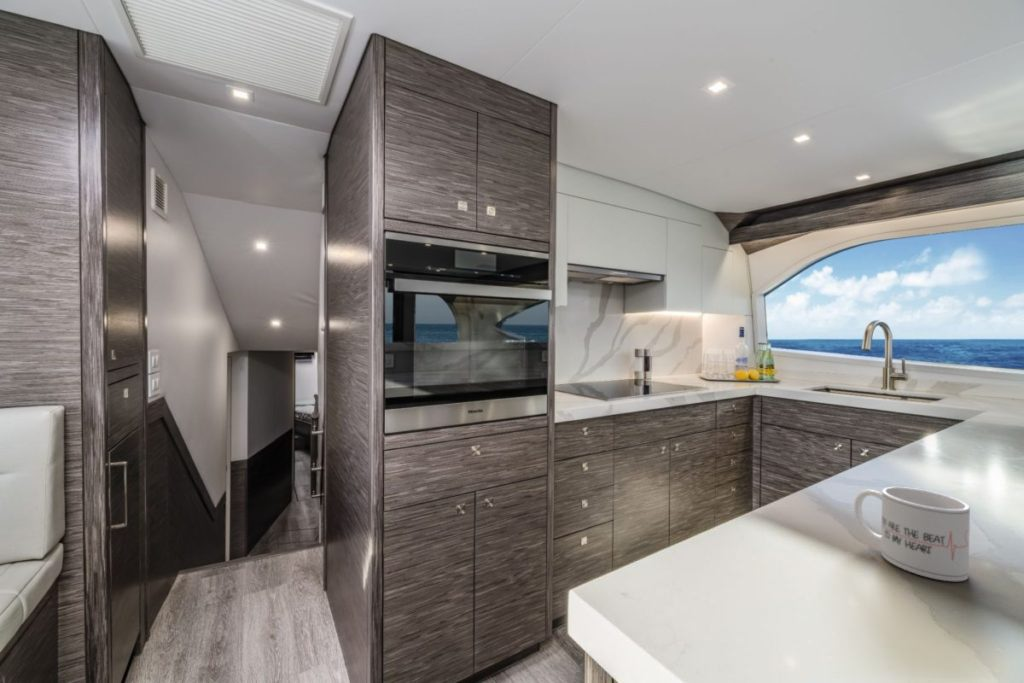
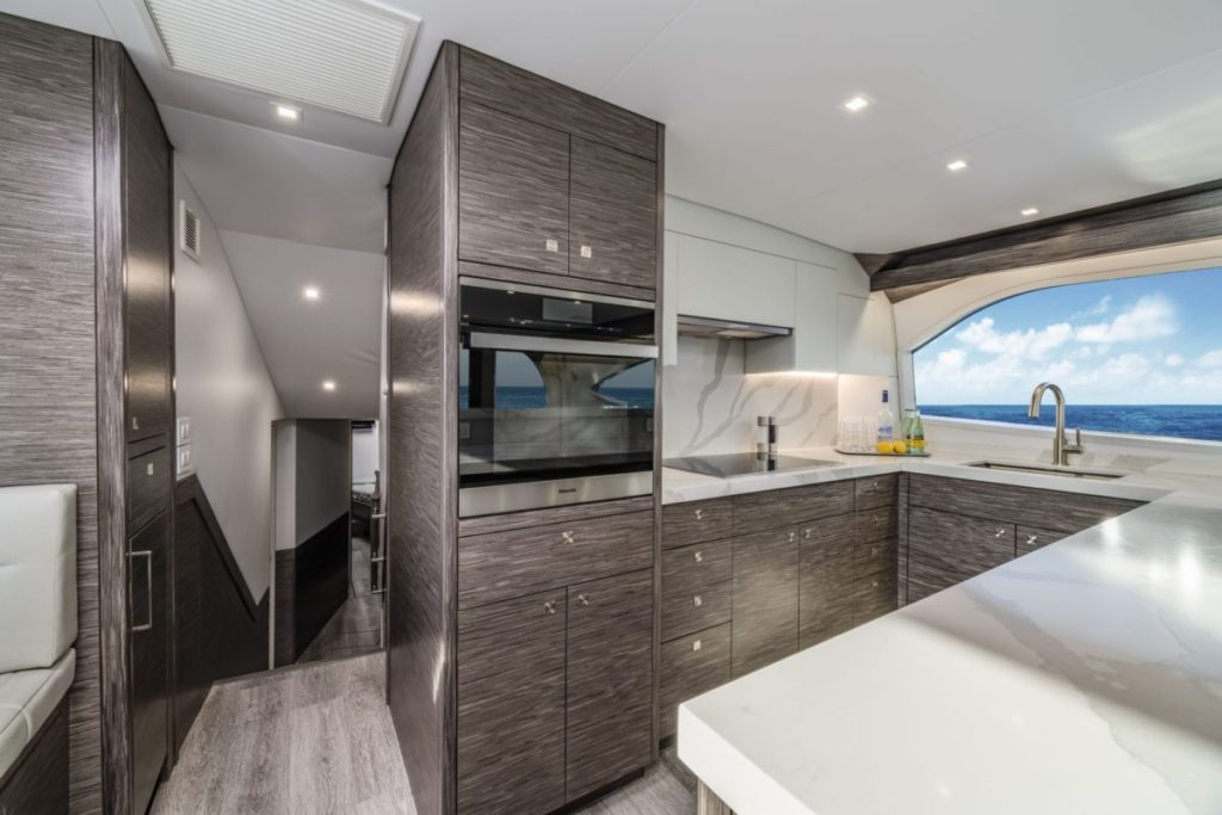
- mug [853,486,971,582]
